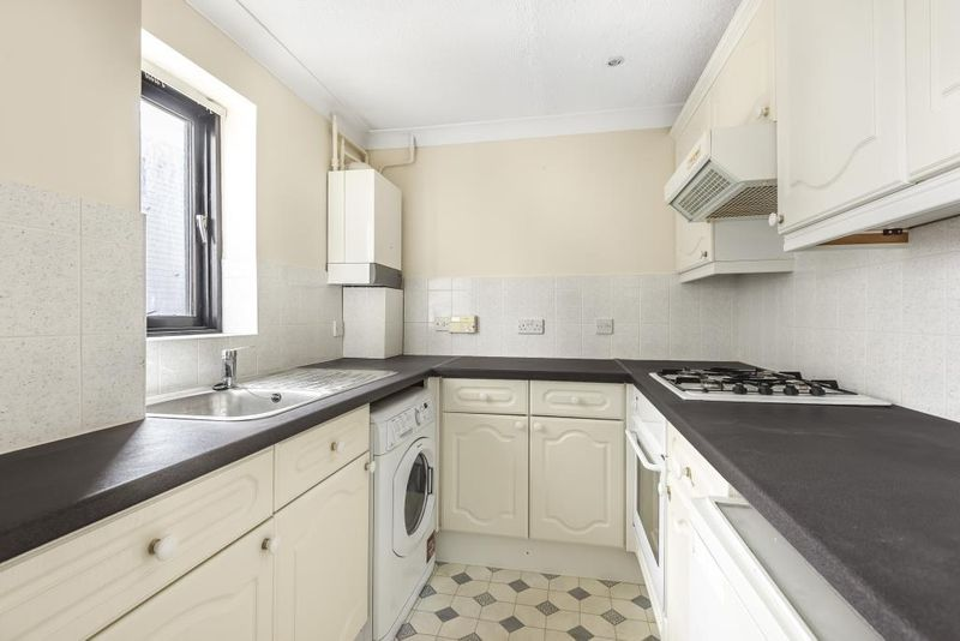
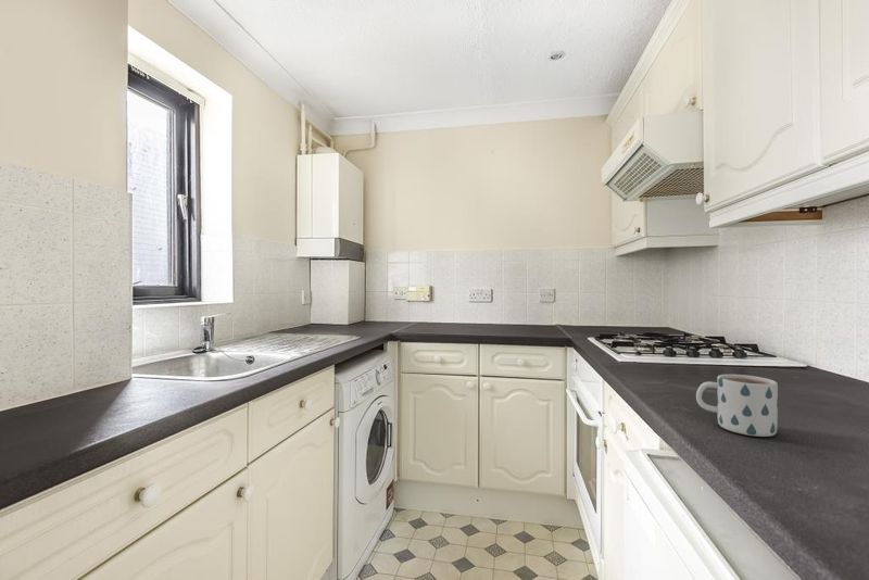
+ mug [695,374,779,438]
